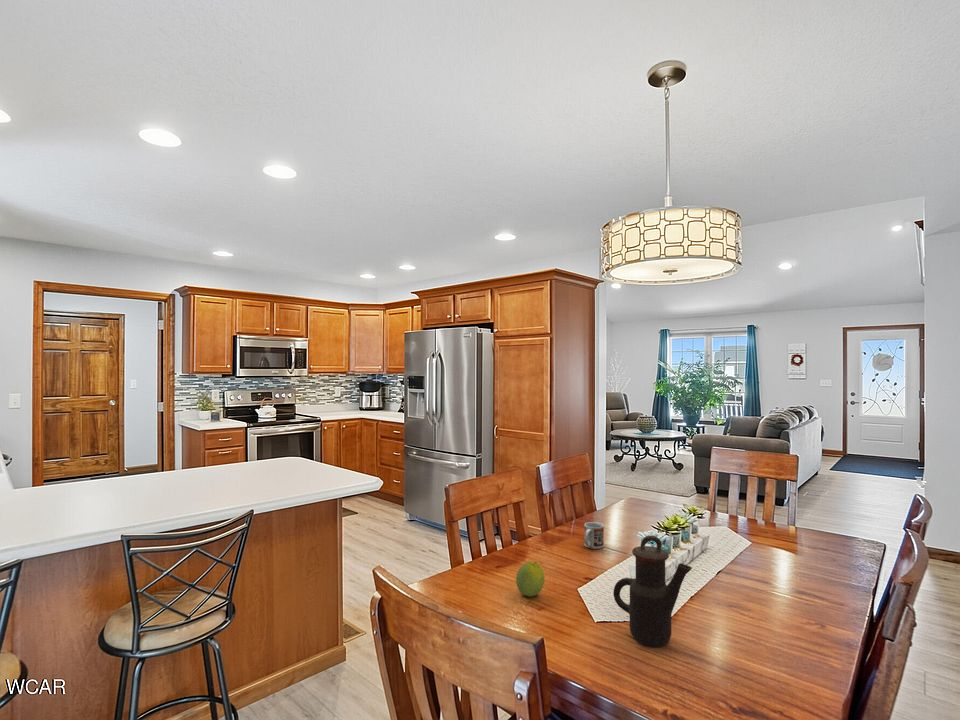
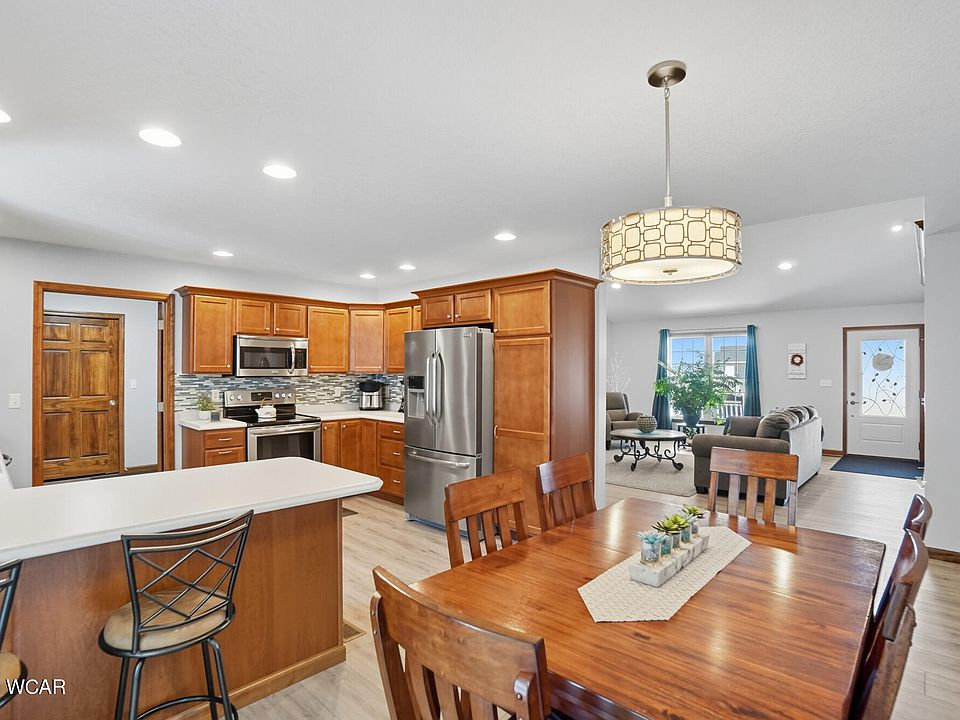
- teapot [613,535,693,648]
- cup [583,521,605,550]
- fruit [515,560,546,598]
